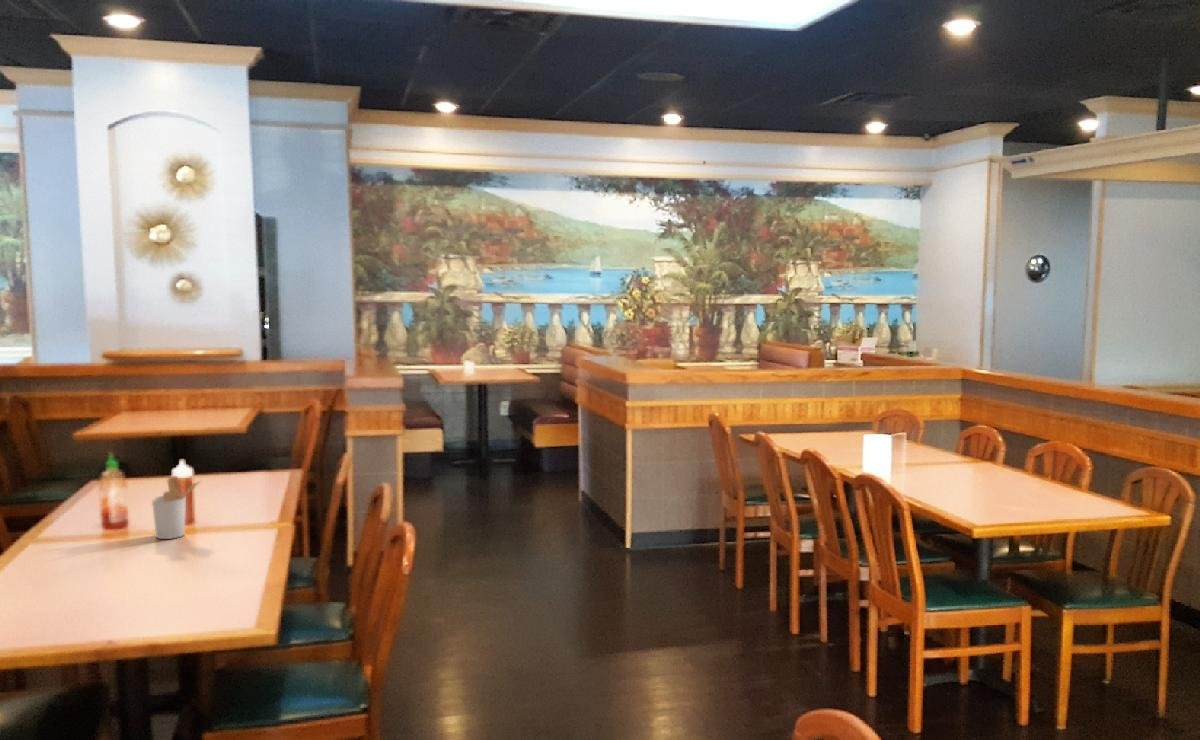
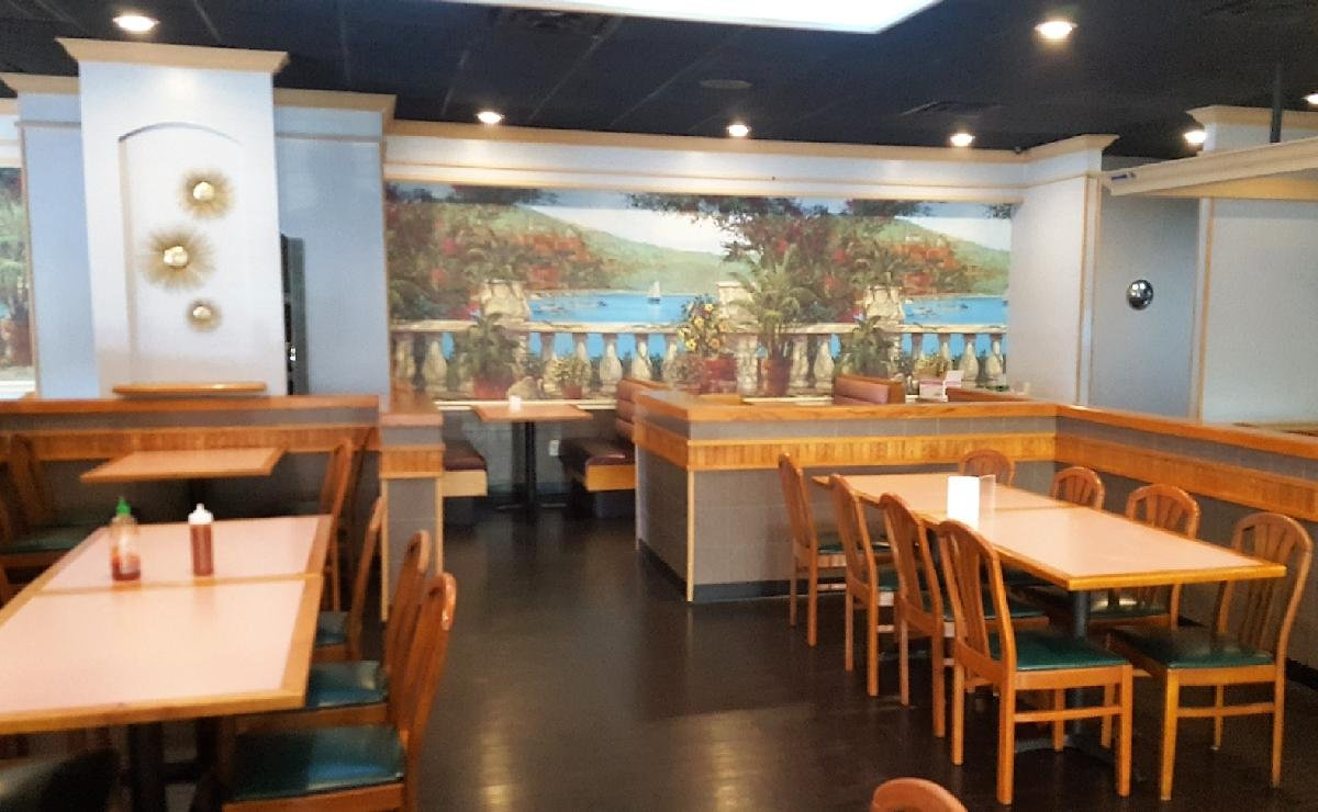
- utensil holder [151,475,204,540]
